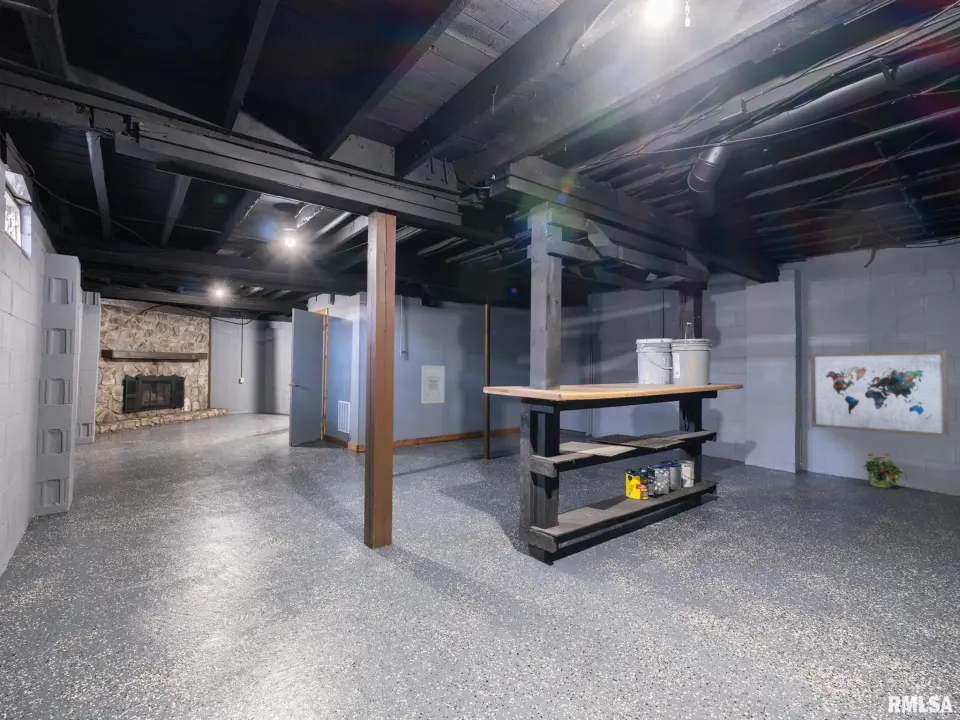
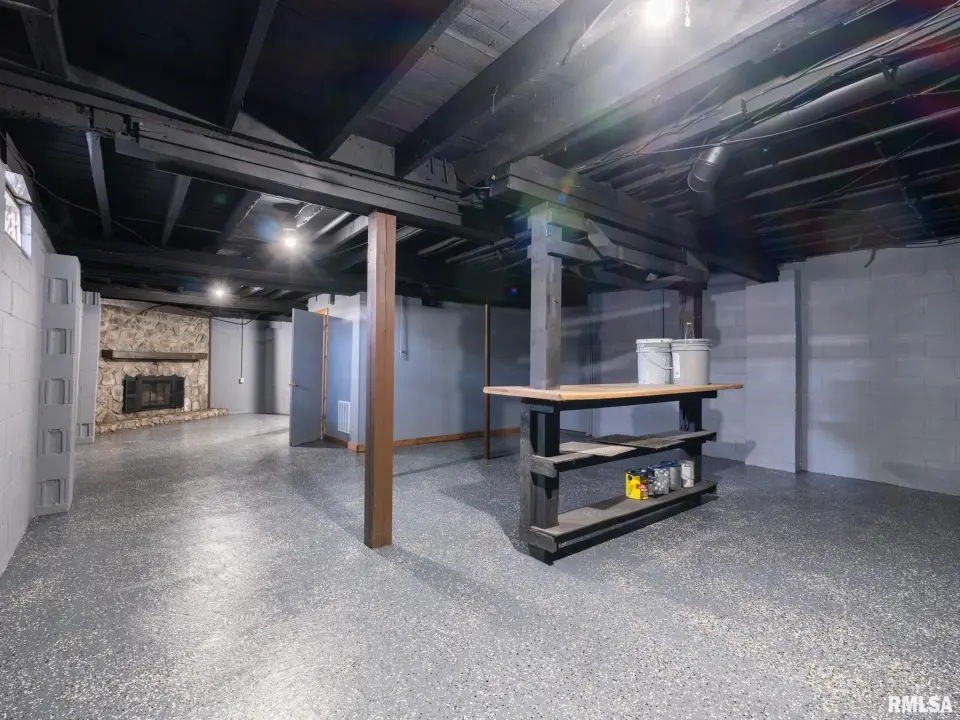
- wall art [810,349,950,438]
- potted plant [862,452,908,489]
- wall art [421,365,446,405]
